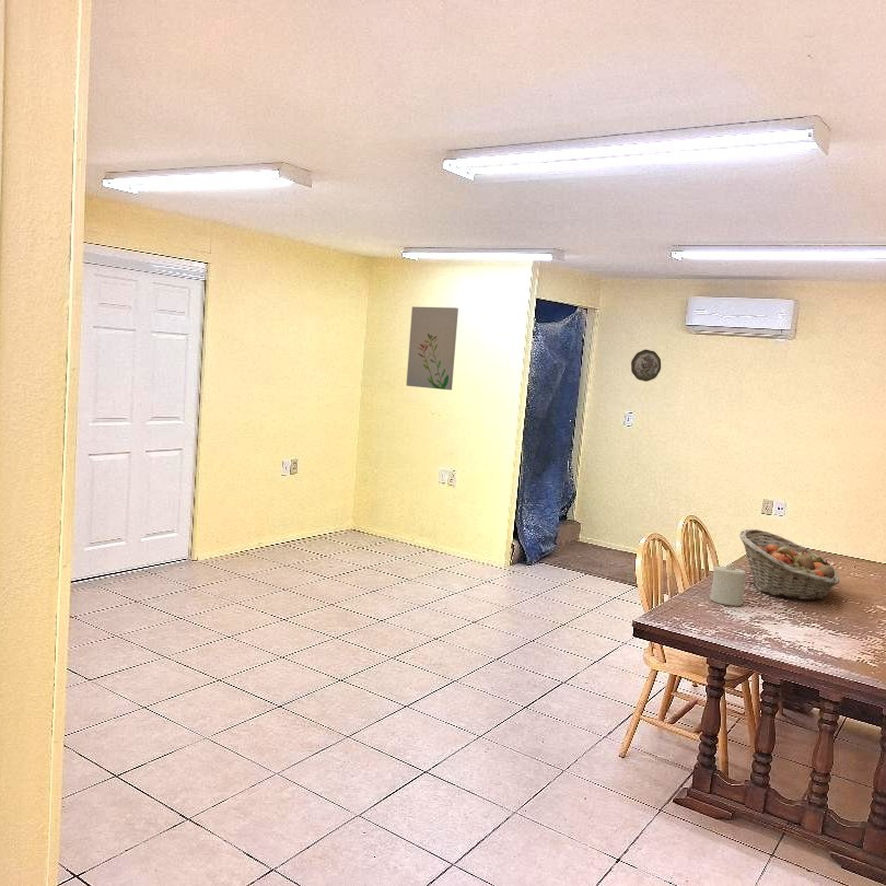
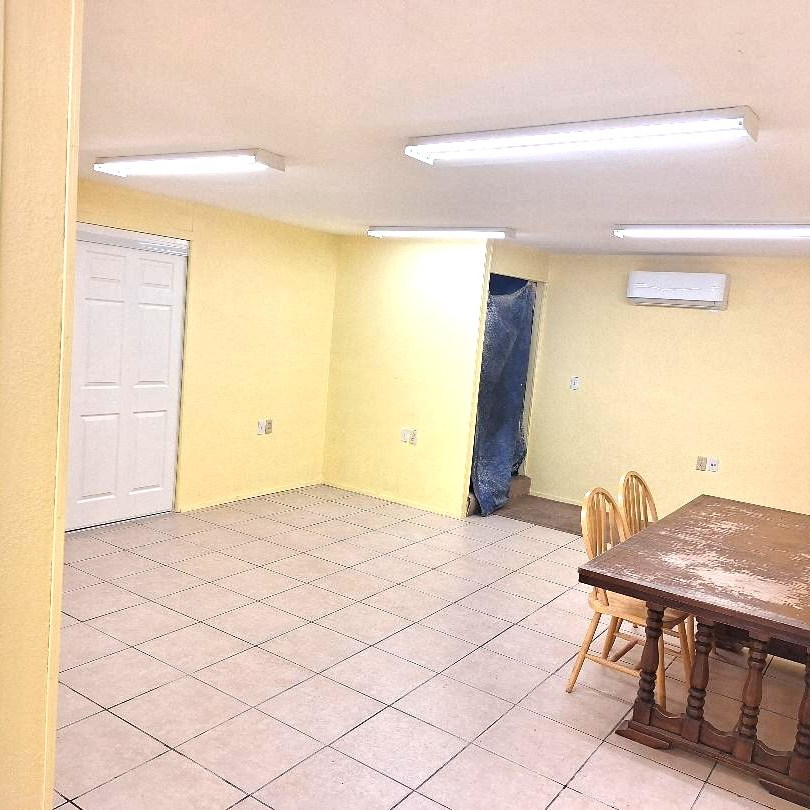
- wall art [406,305,459,392]
- fruit basket [738,528,841,602]
- candle [709,562,747,607]
- decorative plate [630,349,662,383]
